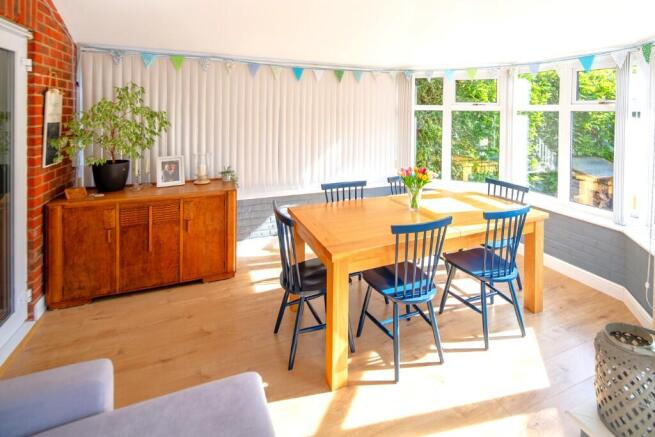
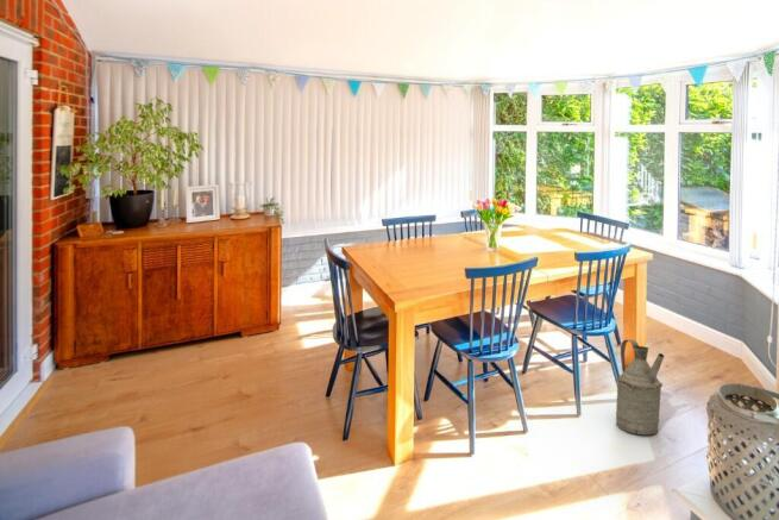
+ watering can [615,338,665,436]
